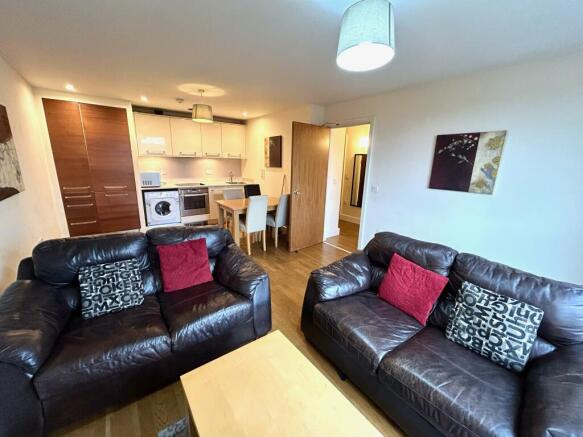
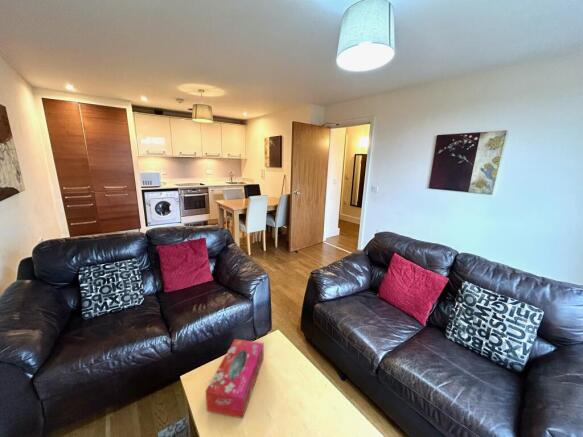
+ tissue box [205,338,264,419]
